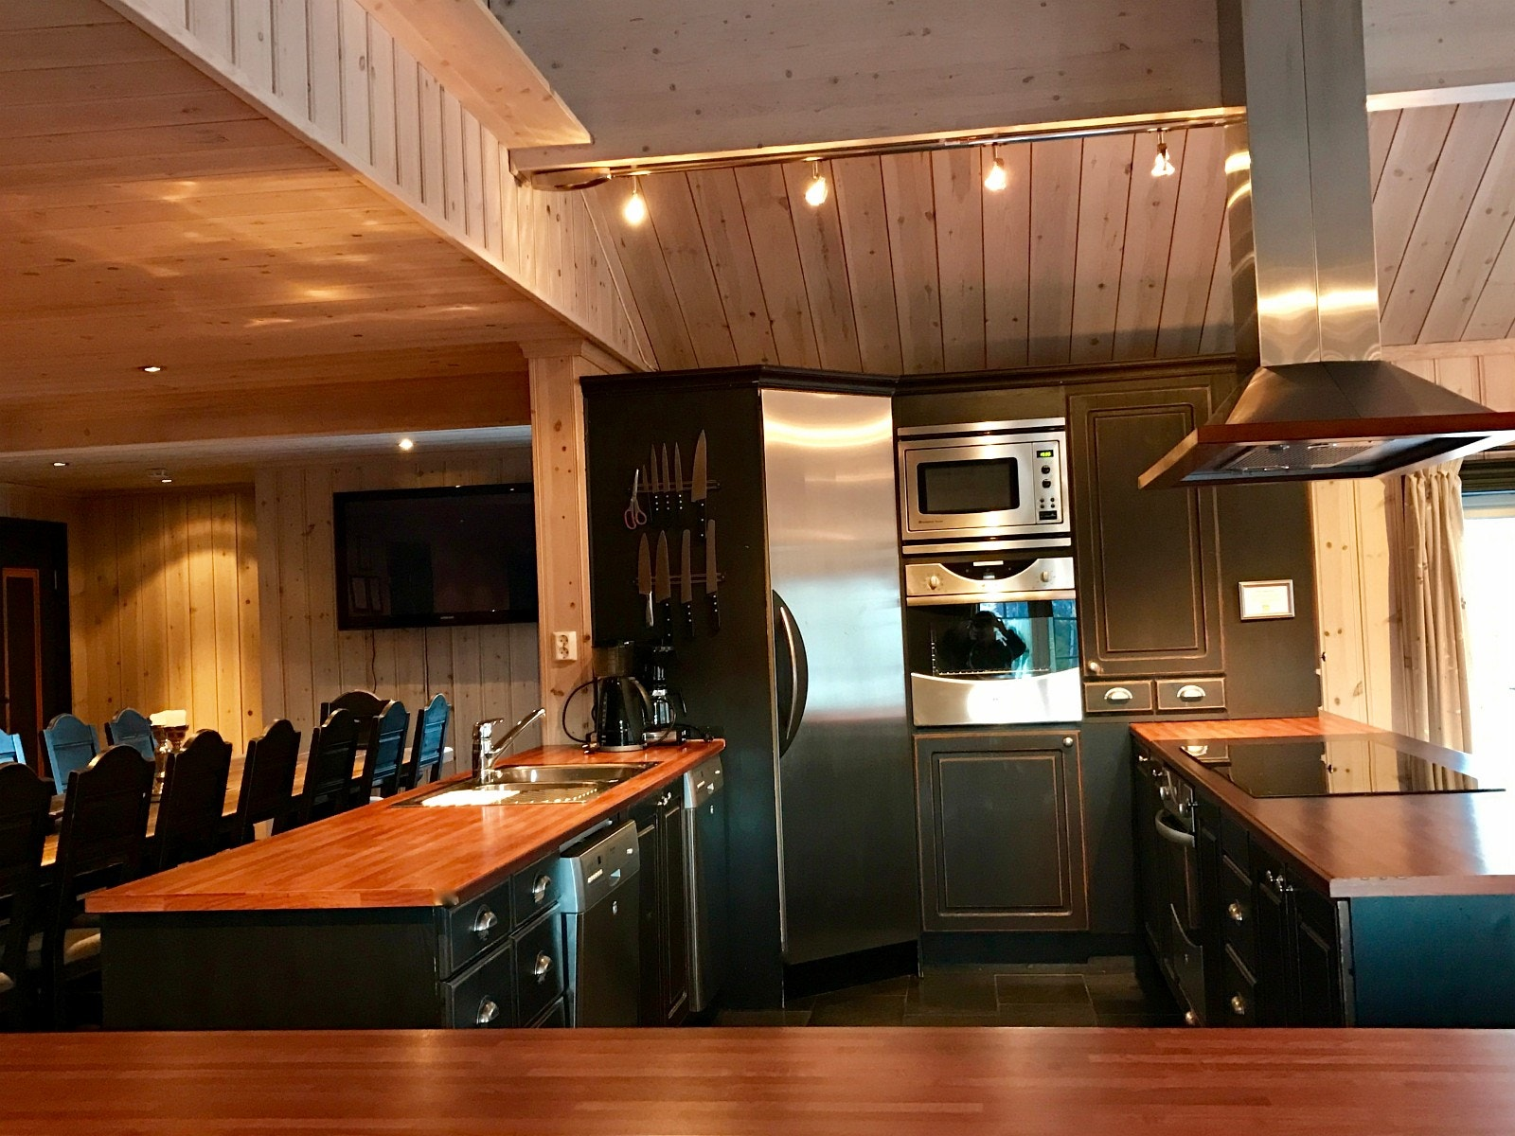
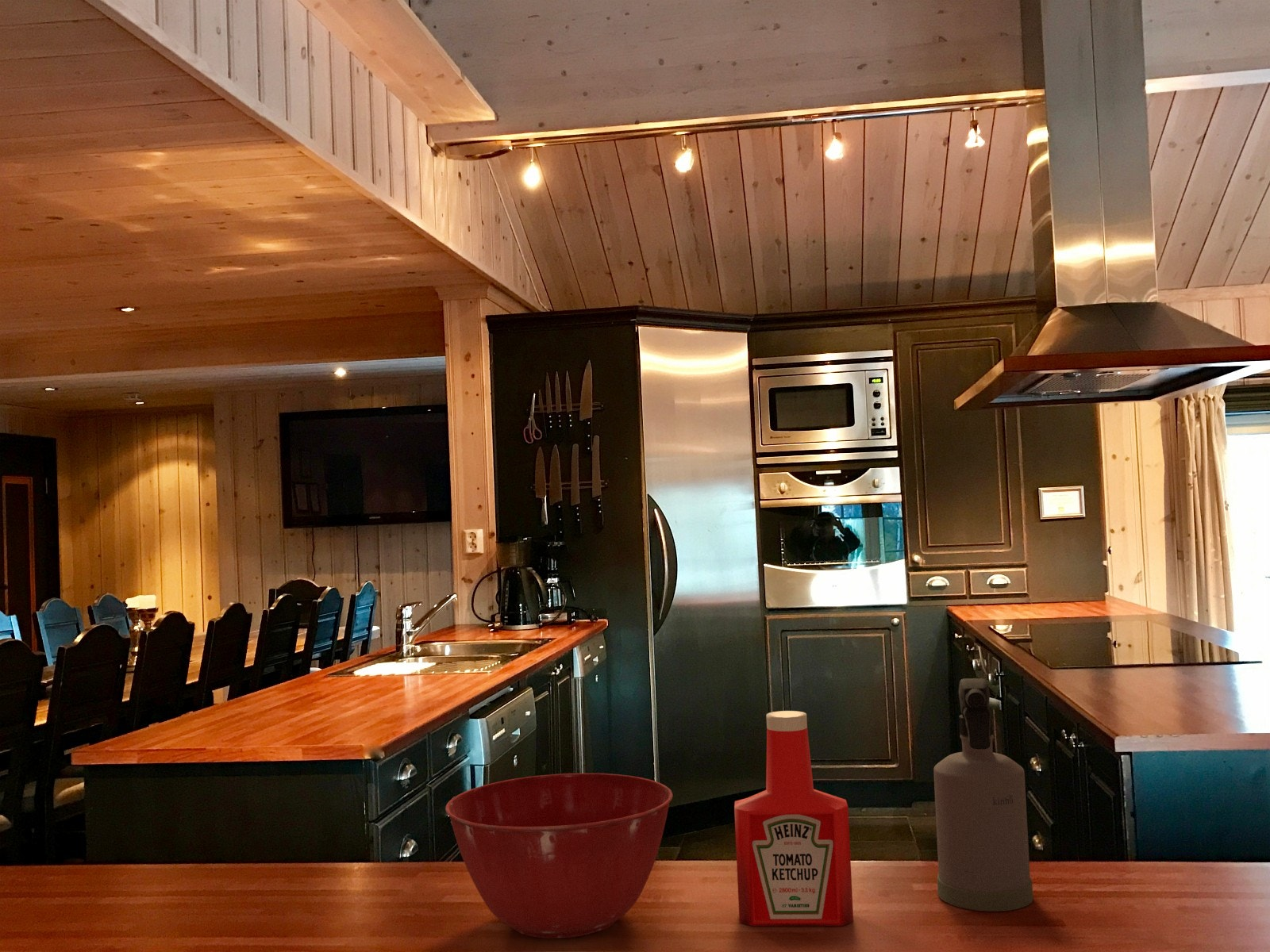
+ soap bottle [733,710,854,927]
+ spray bottle [933,678,1033,912]
+ mixing bowl [444,773,673,939]
